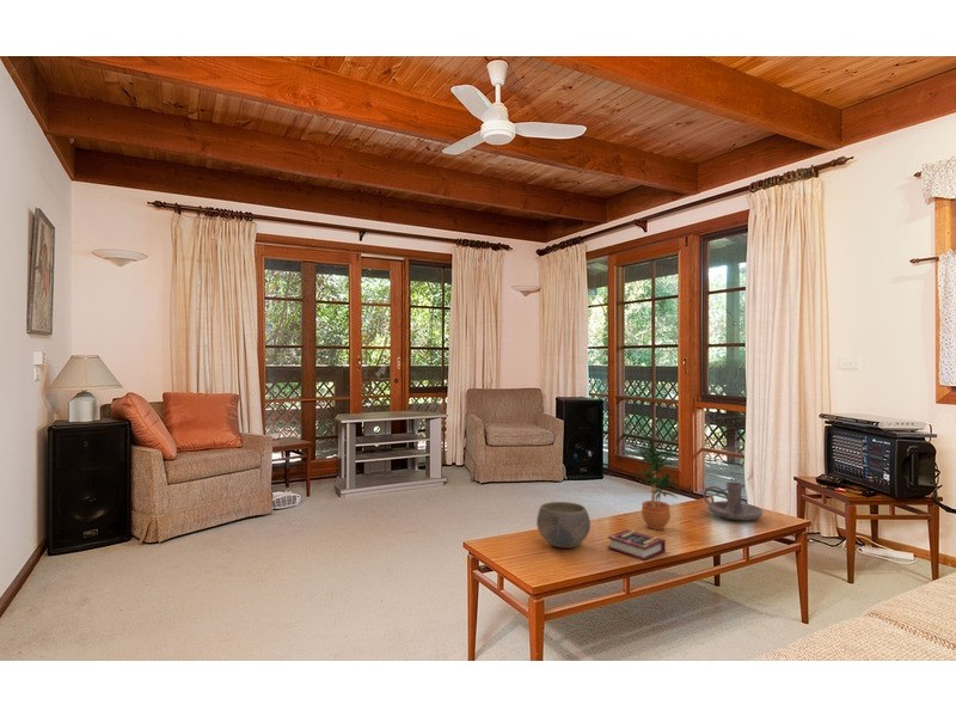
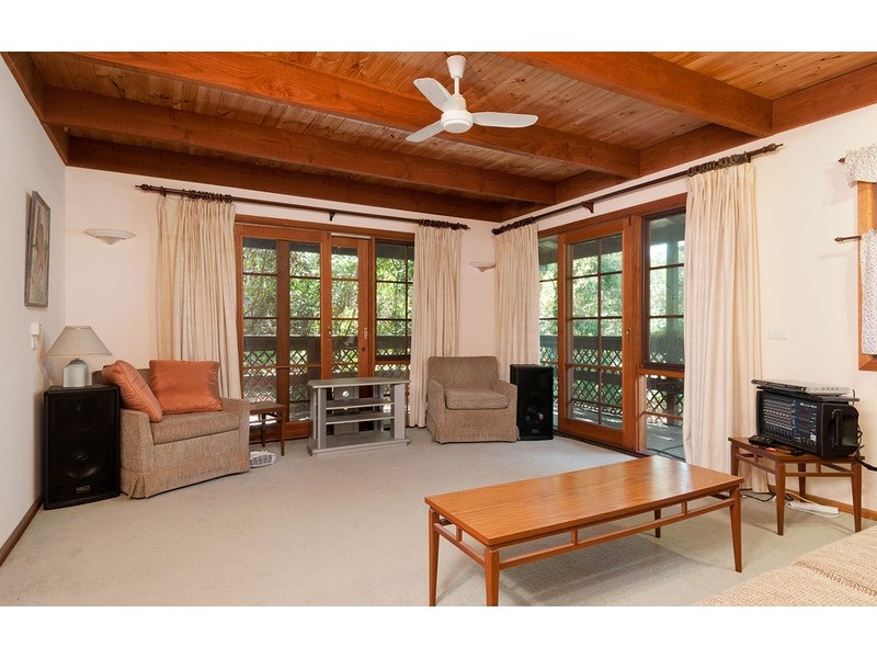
- potted plant [627,433,681,531]
- candle holder [703,482,764,521]
- book [606,528,667,562]
- bowl [535,501,592,550]
